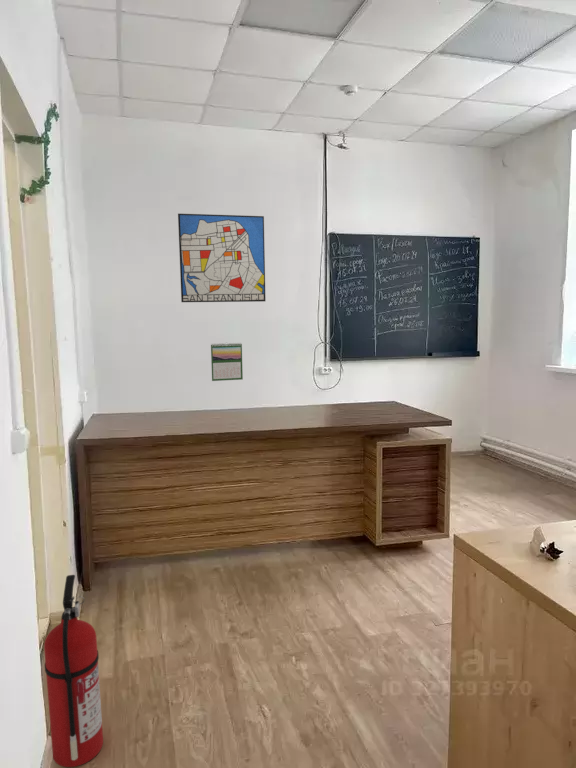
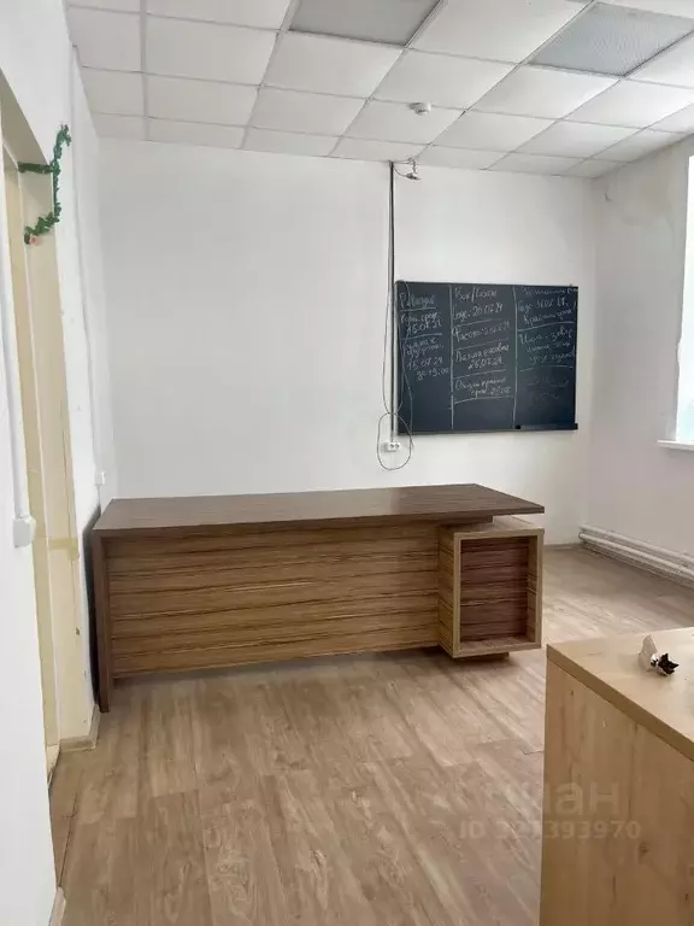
- fire extinguisher [43,574,104,768]
- wall art [177,213,267,303]
- calendar [210,342,244,382]
